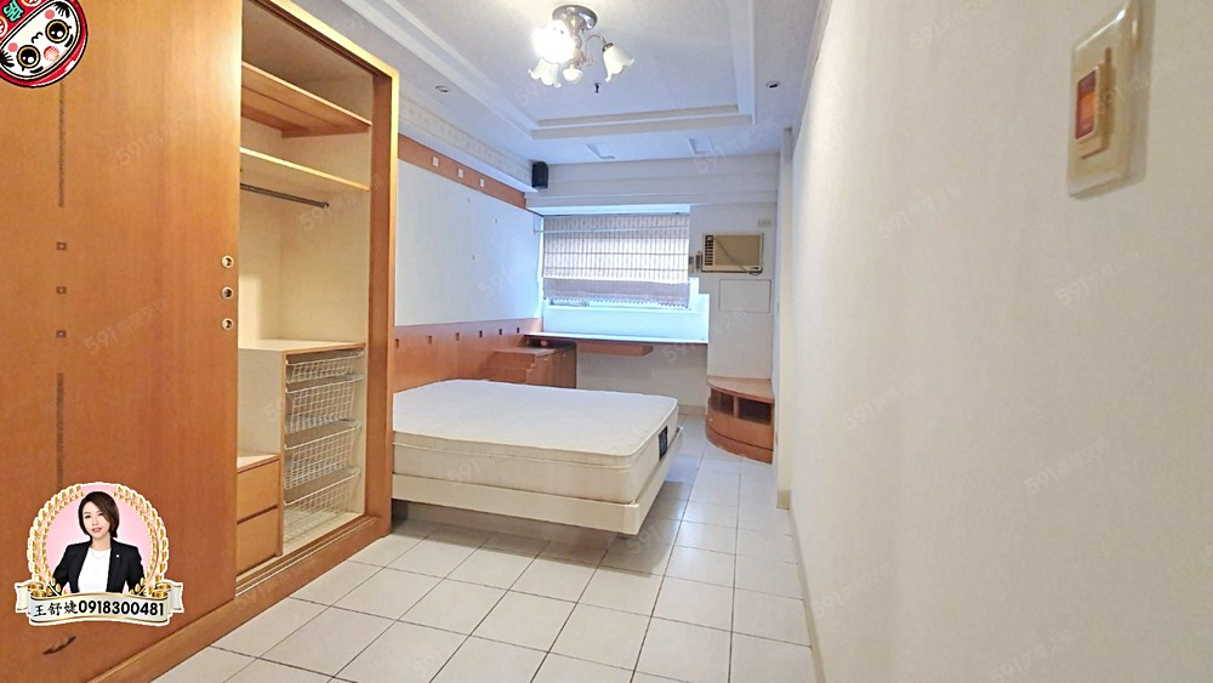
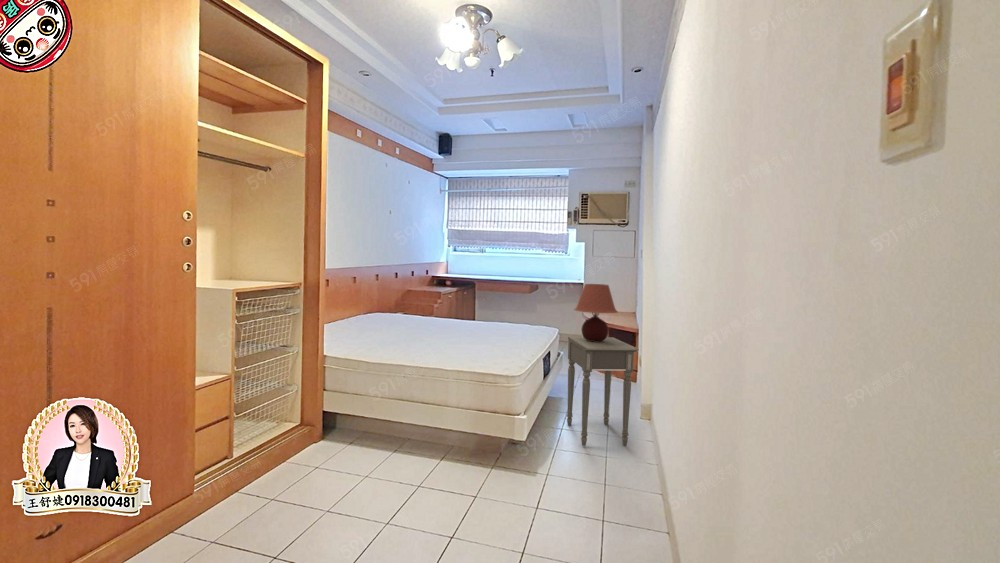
+ side table [566,336,640,447]
+ table lamp [573,283,619,342]
